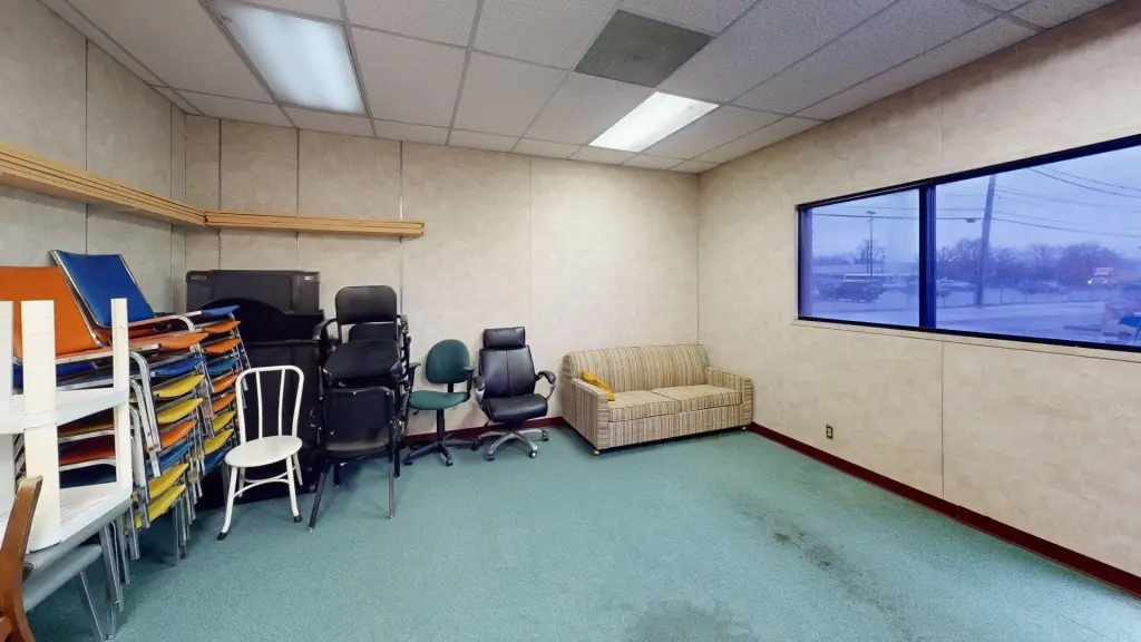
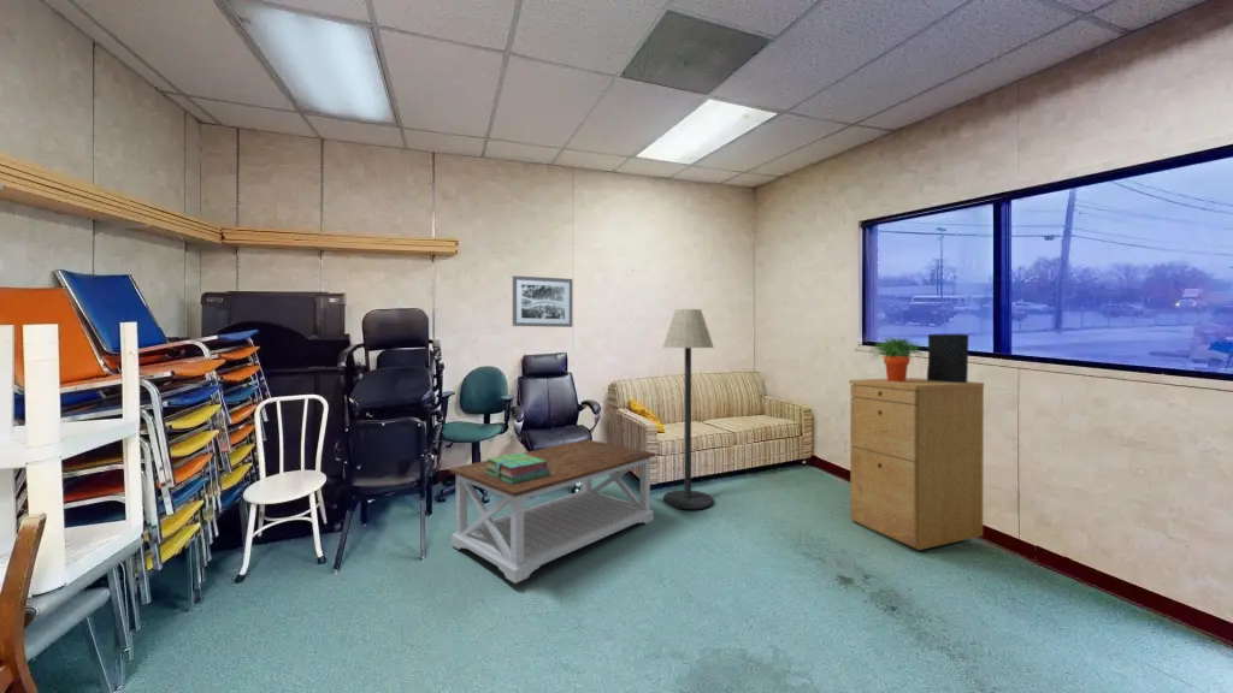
+ coffee table [448,438,657,585]
+ stack of books [484,451,549,484]
+ floor lamp [662,308,715,510]
+ wall art [512,274,574,328]
+ filing cabinet [848,377,985,551]
+ binder [926,333,969,383]
+ potted plant [868,336,928,383]
